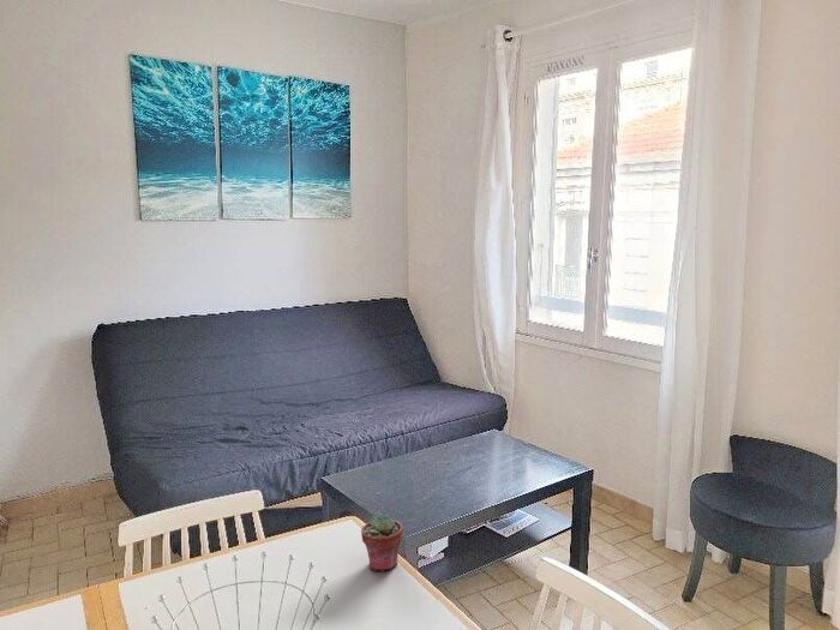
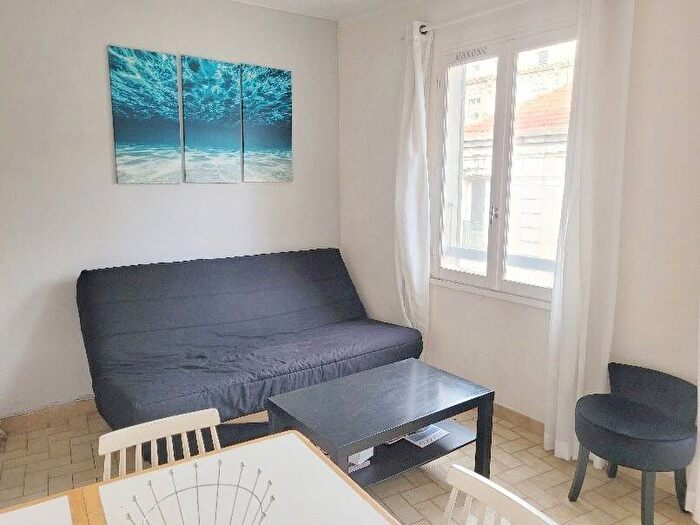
- potted succulent [360,512,404,572]
